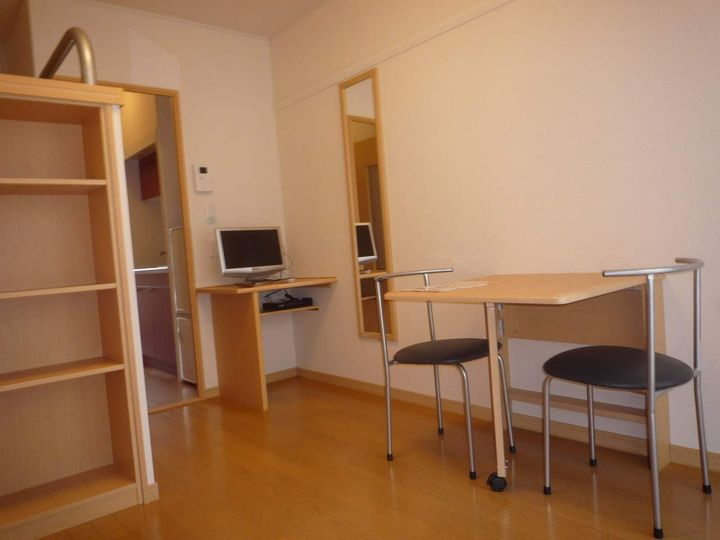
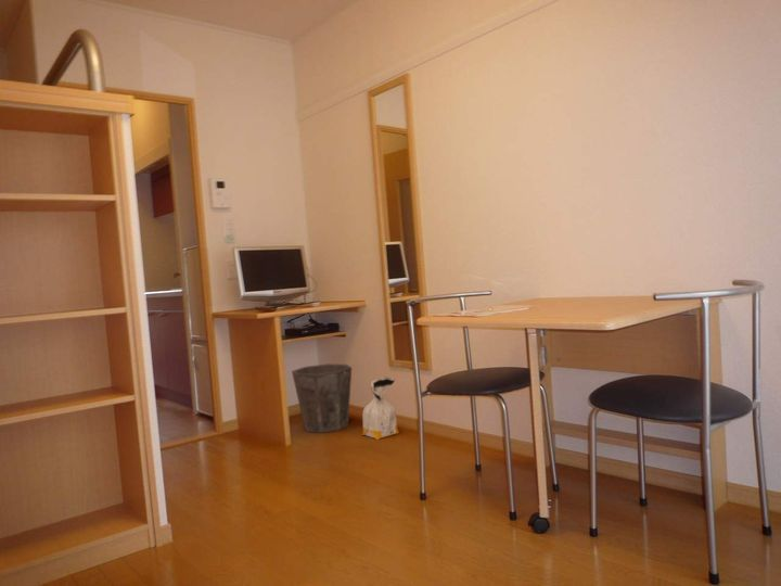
+ waste bin [291,362,353,434]
+ bag [361,375,400,441]
